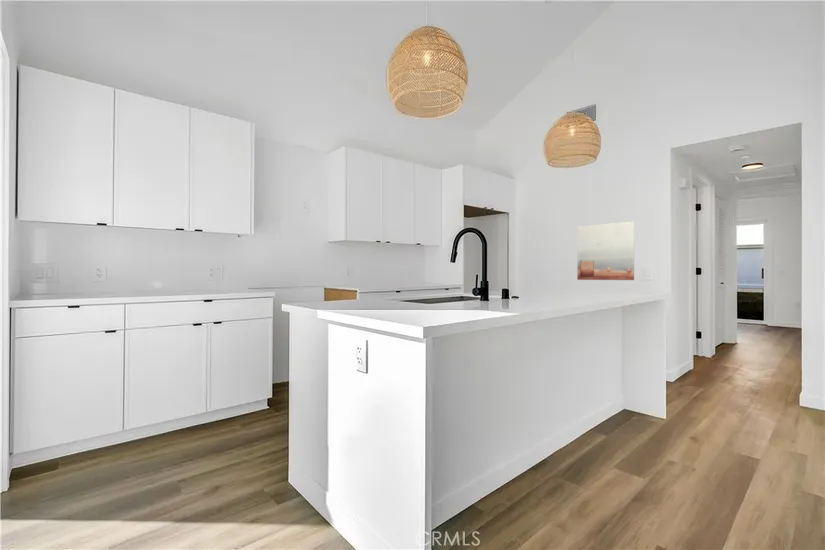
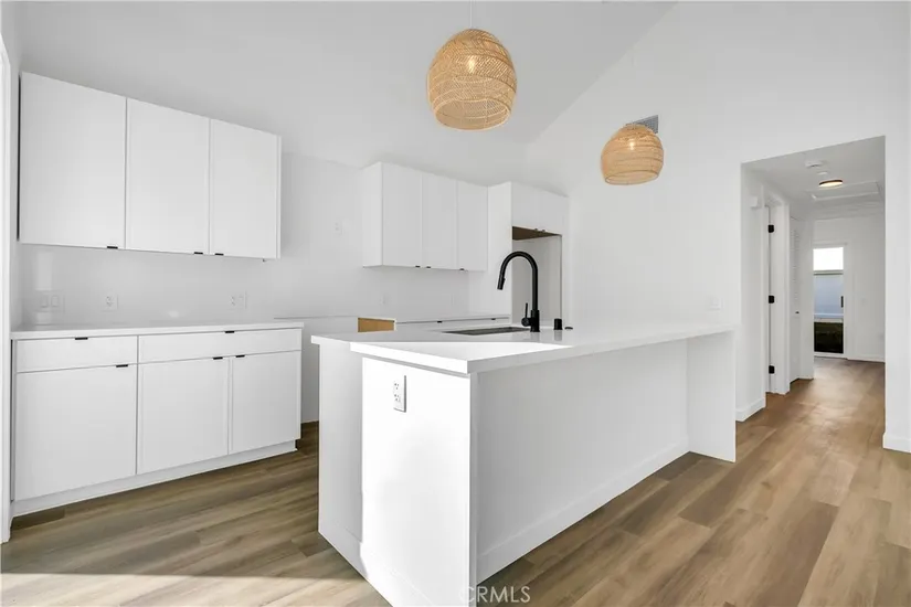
- wall art [576,221,635,281]
